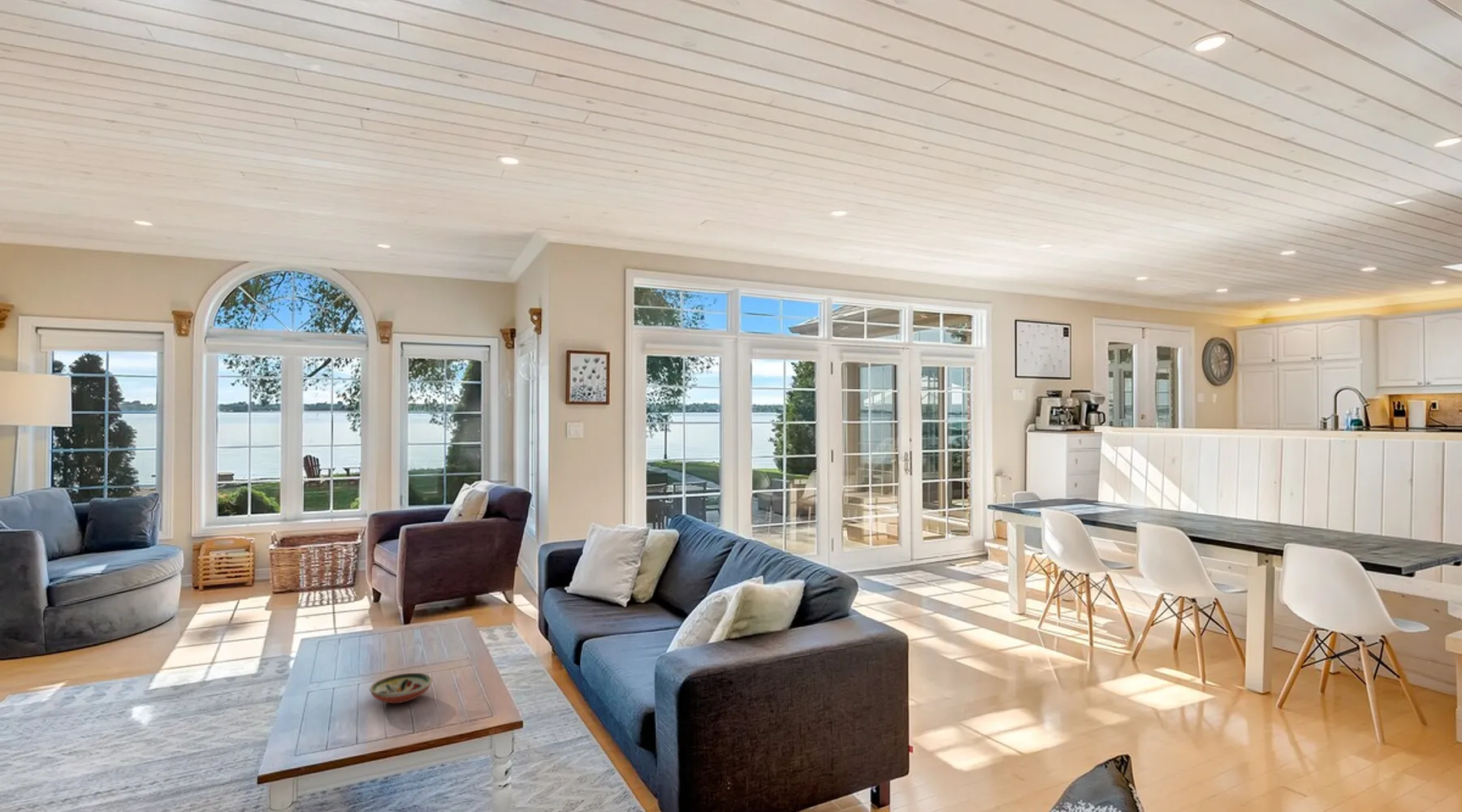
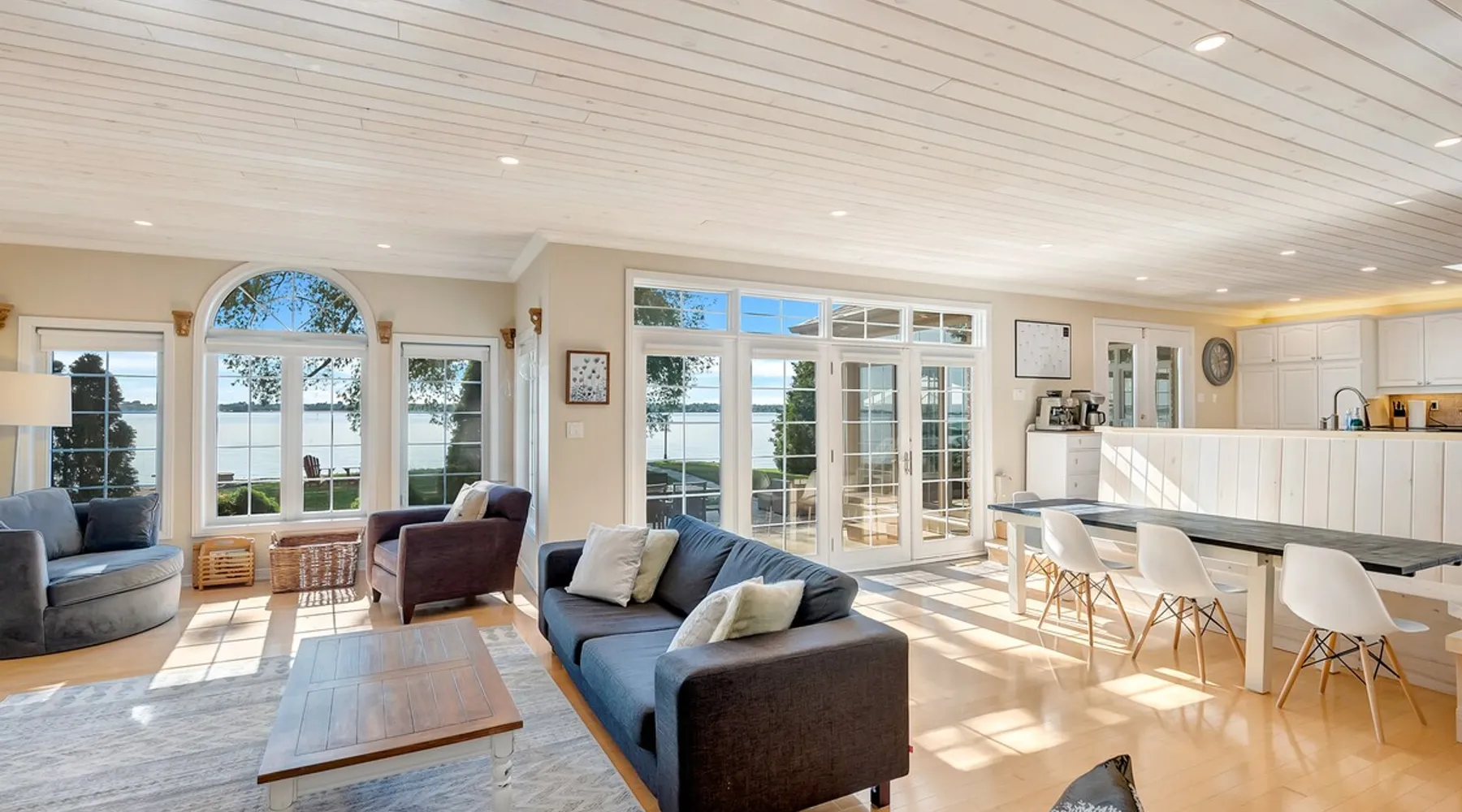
- decorative bowl [369,672,434,705]
